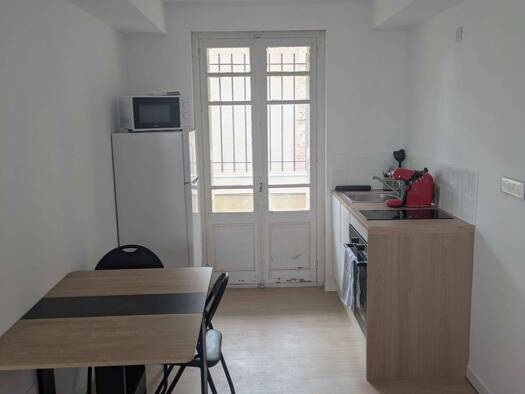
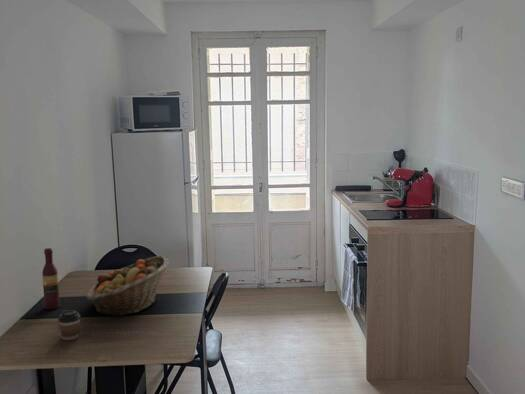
+ wine bottle [41,247,61,311]
+ fruit basket [86,255,170,317]
+ coffee cup [57,309,81,342]
